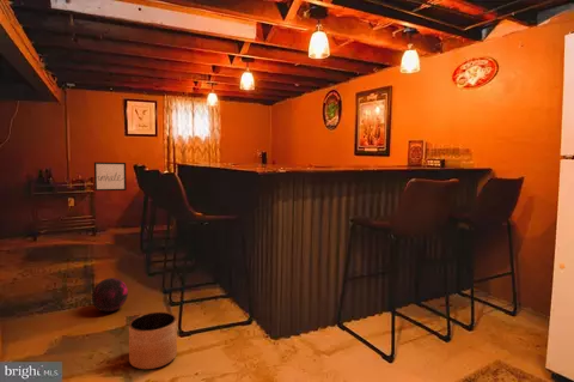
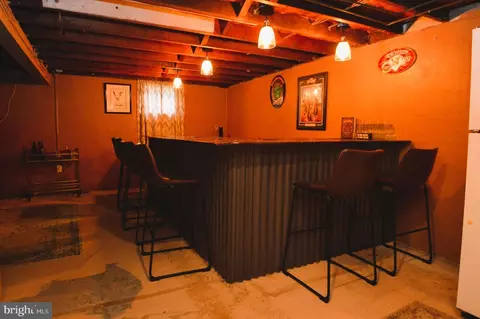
- planter [128,311,178,370]
- ball [91,277,129,313]
- wall art [93,162,128,192]
